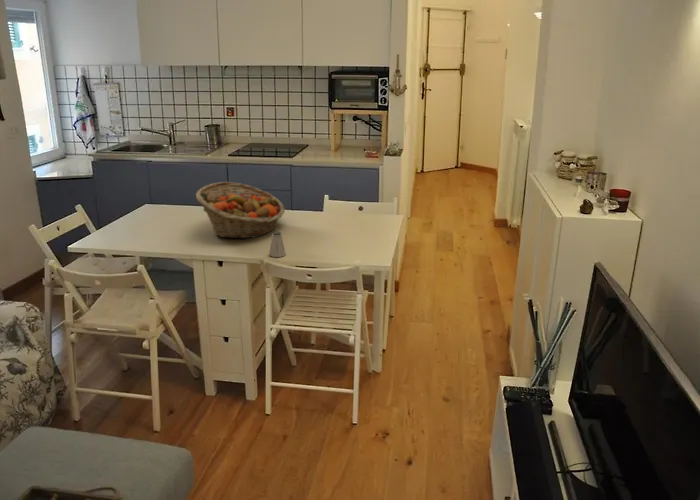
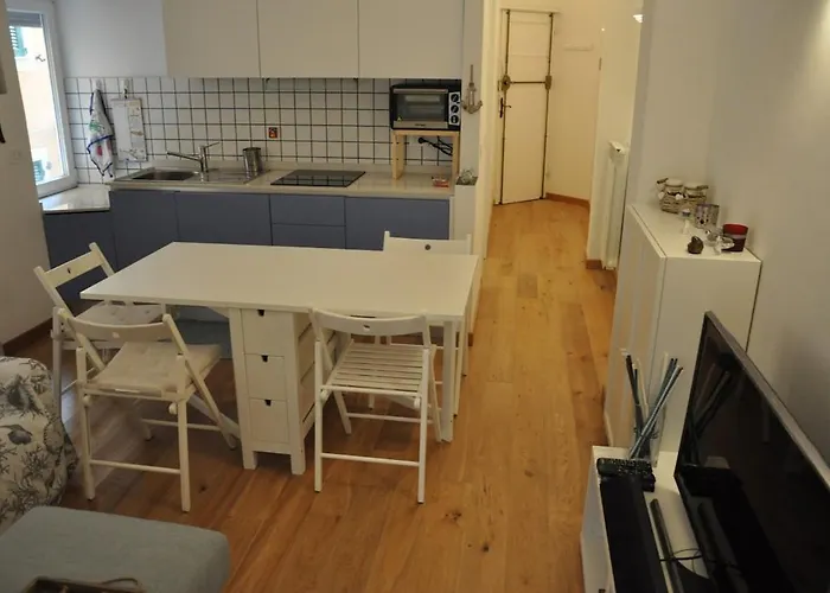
- saltshaker [268,231,287,258]
- fruit basket [195,181,286,239]
